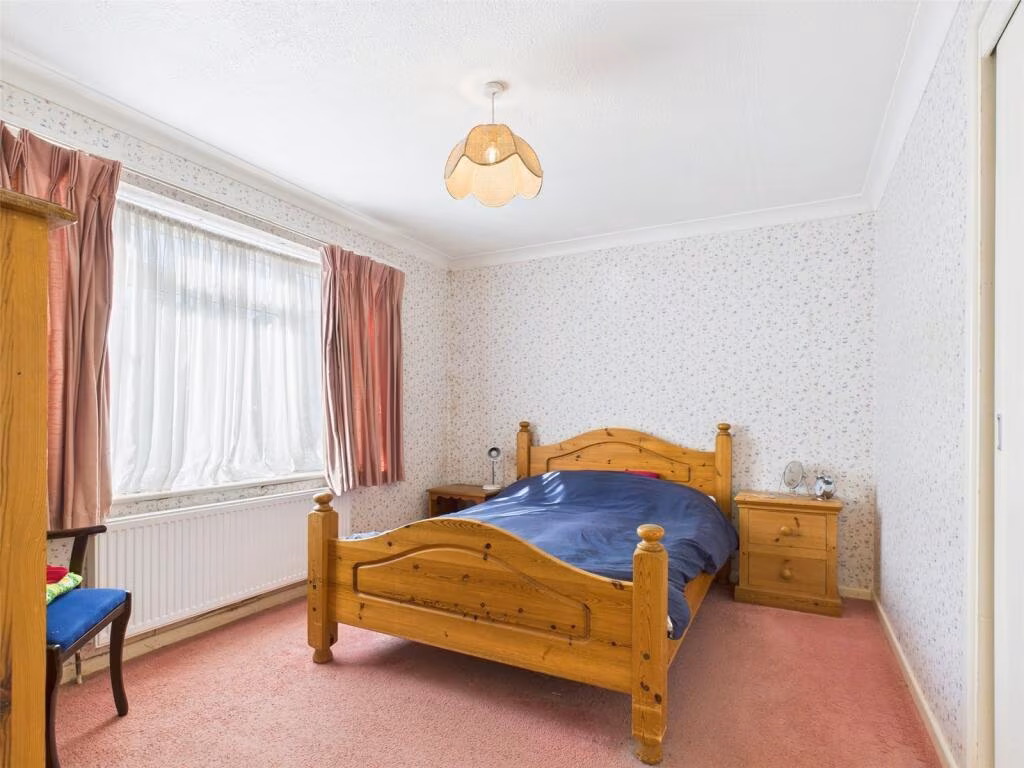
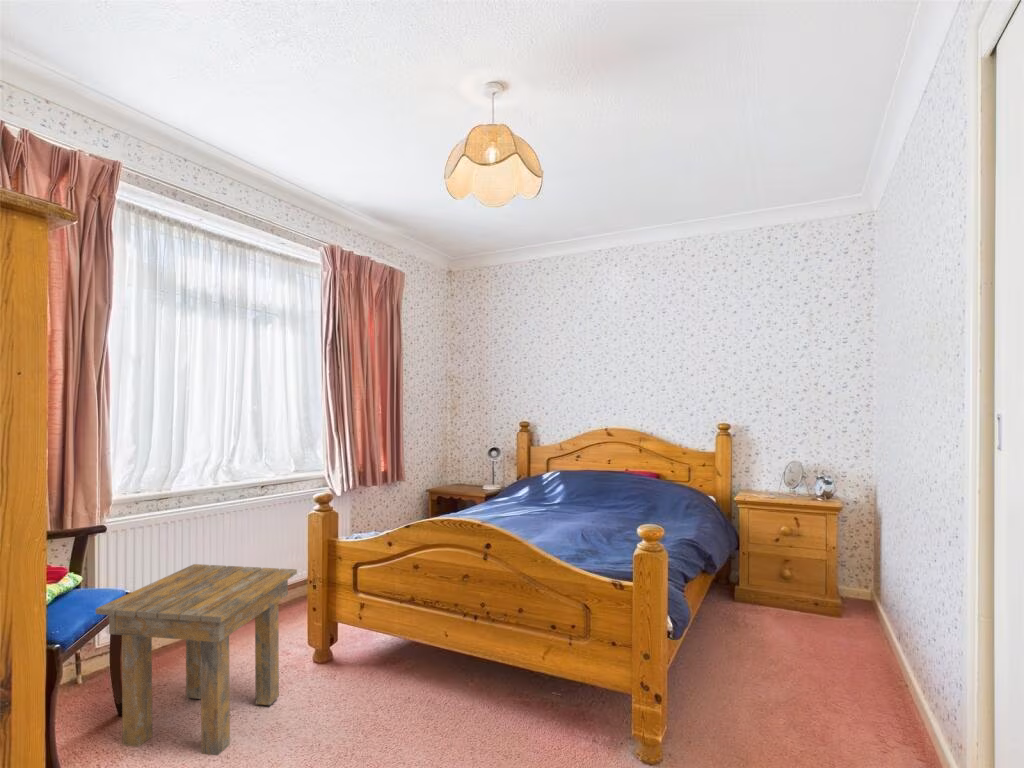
+ side table [95,563,298,756]
